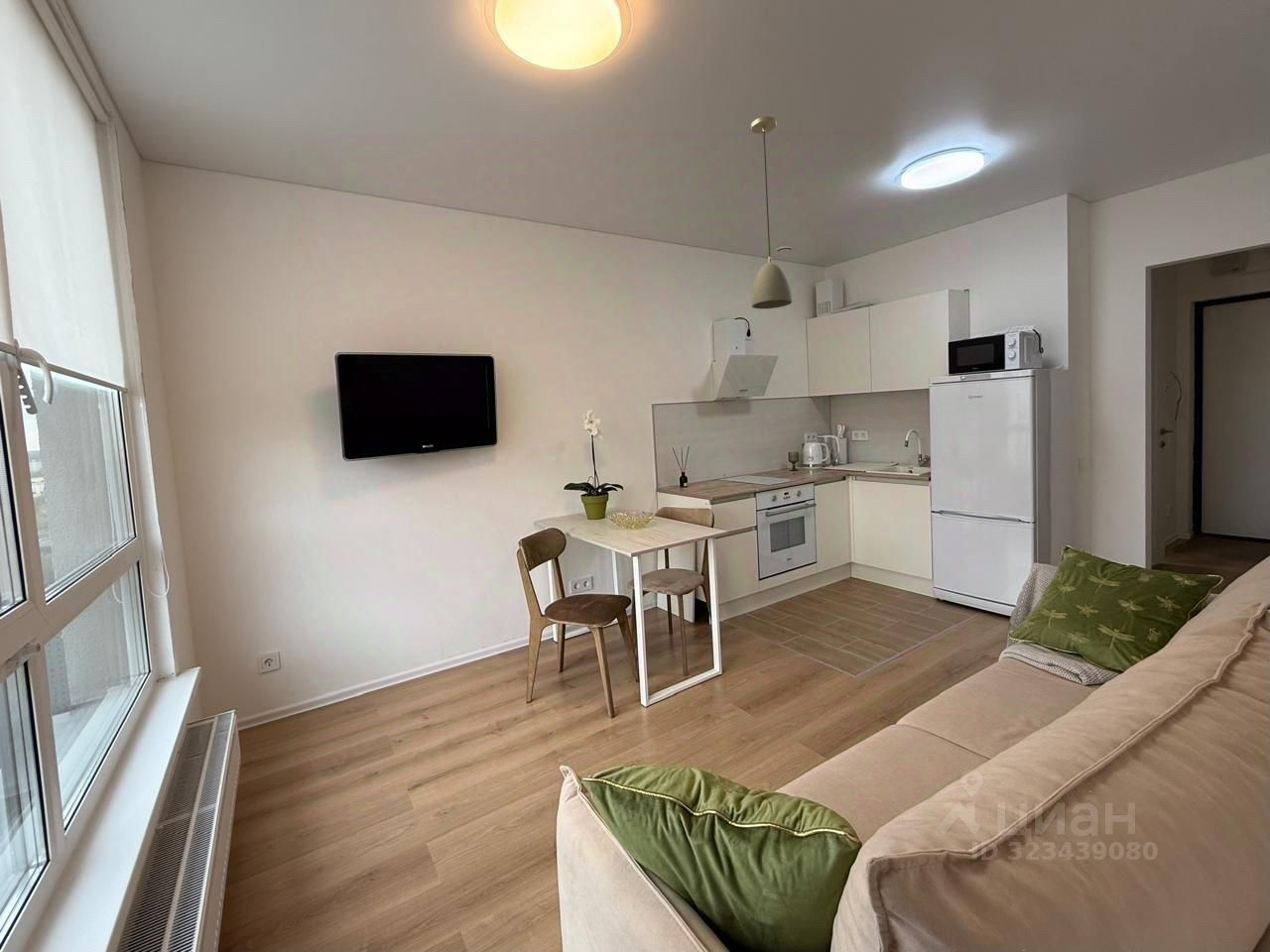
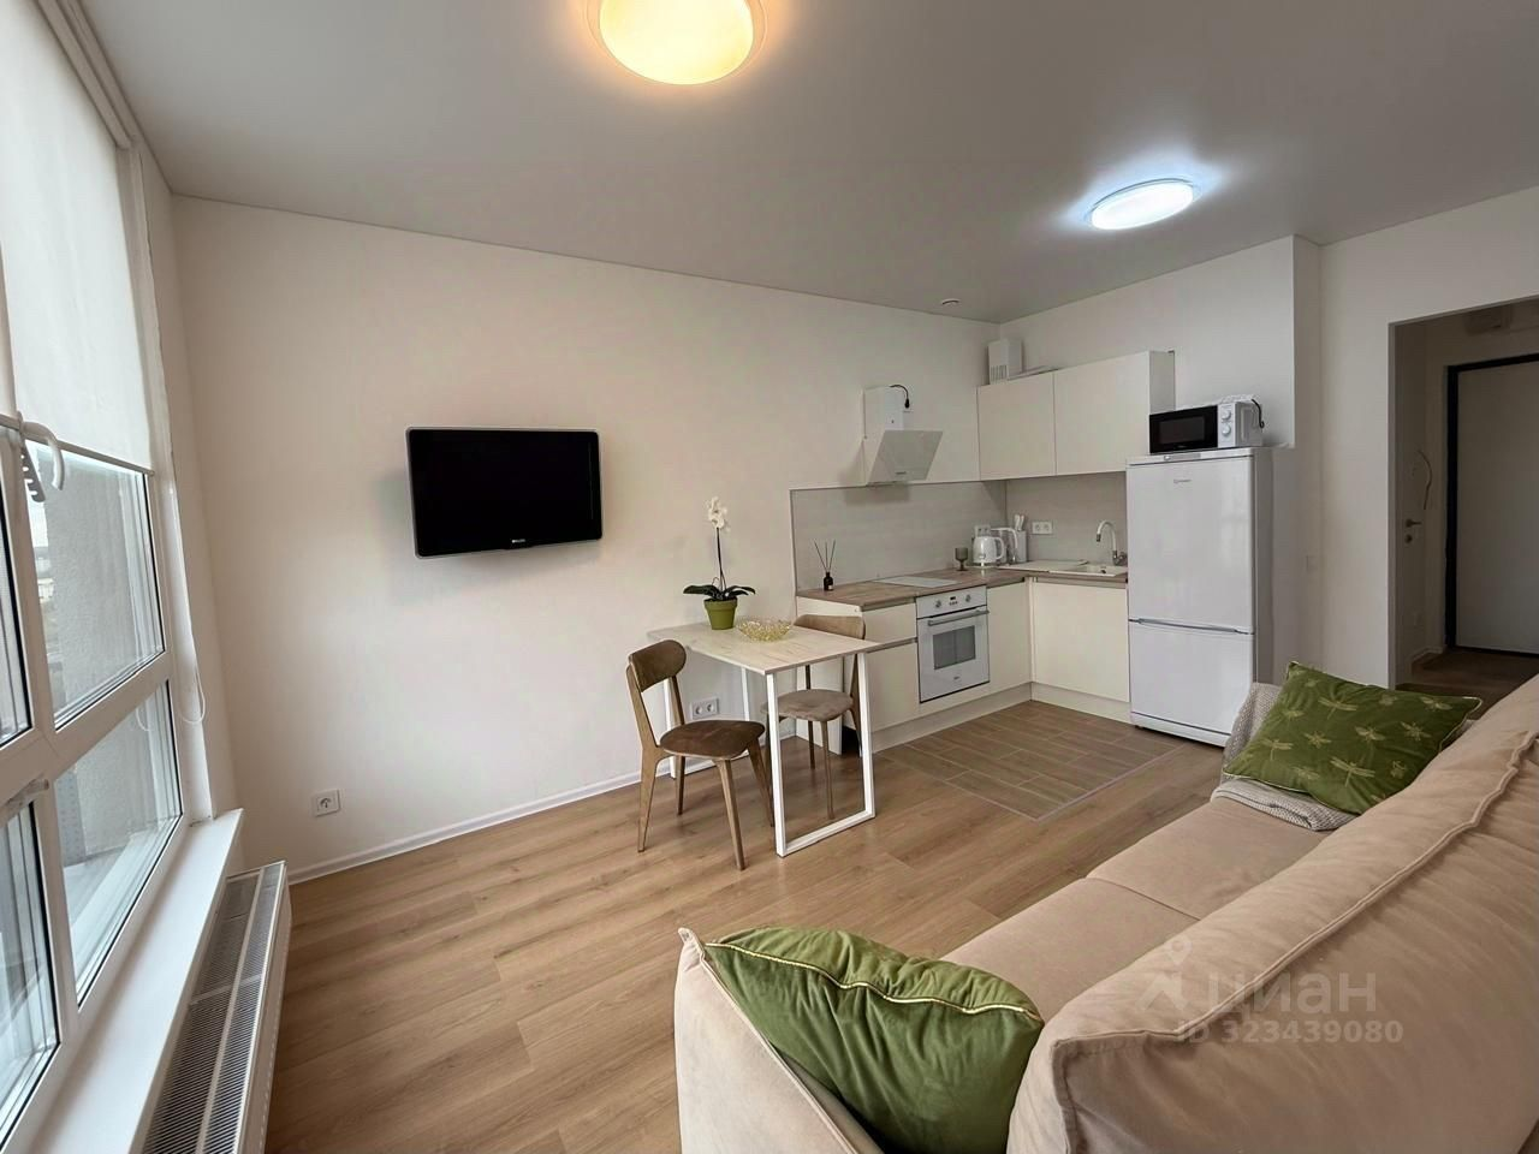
- light fixture [750,115,793,310]
